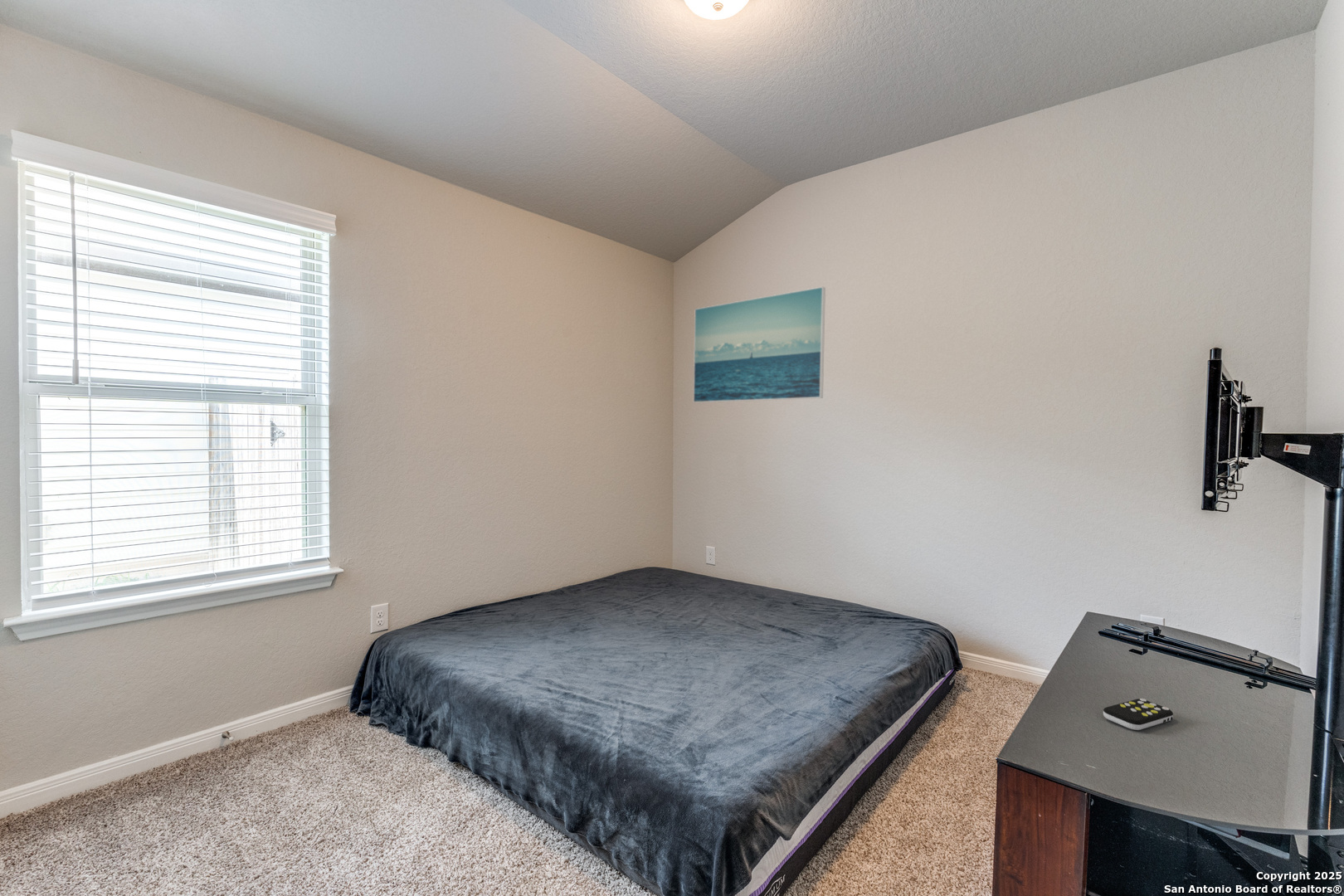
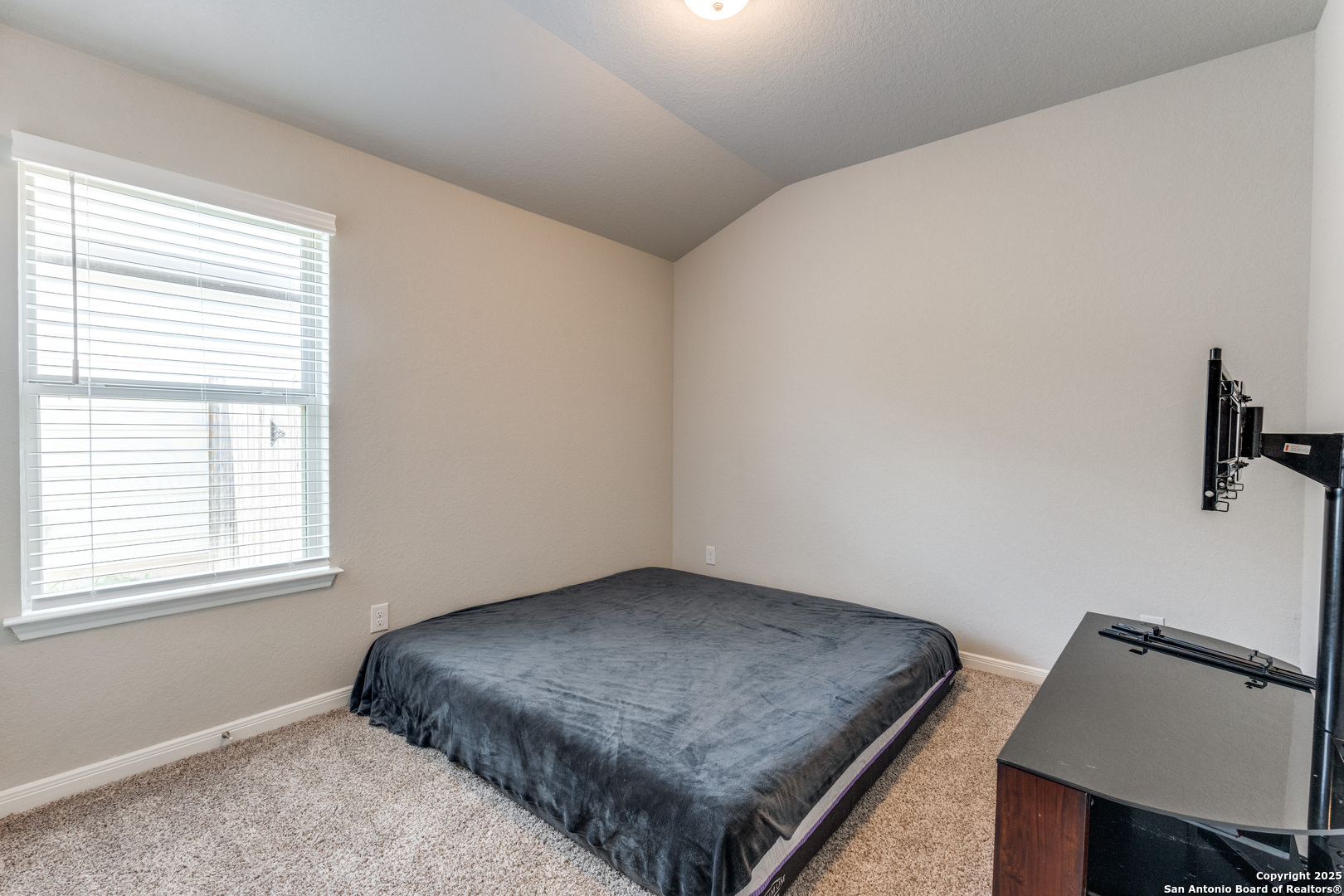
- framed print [693,286,826,403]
- remote control [1103,698,1174,731]
